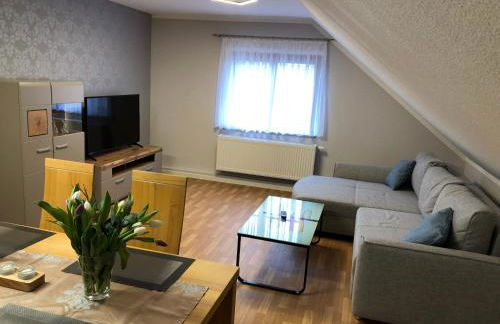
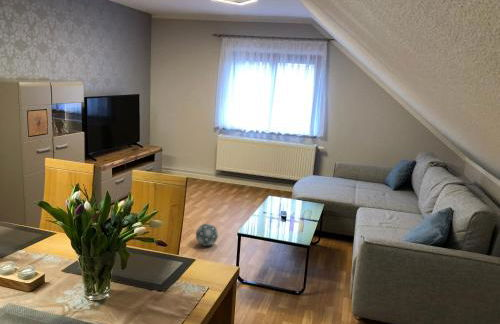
+ ball [195,223,219,247]
